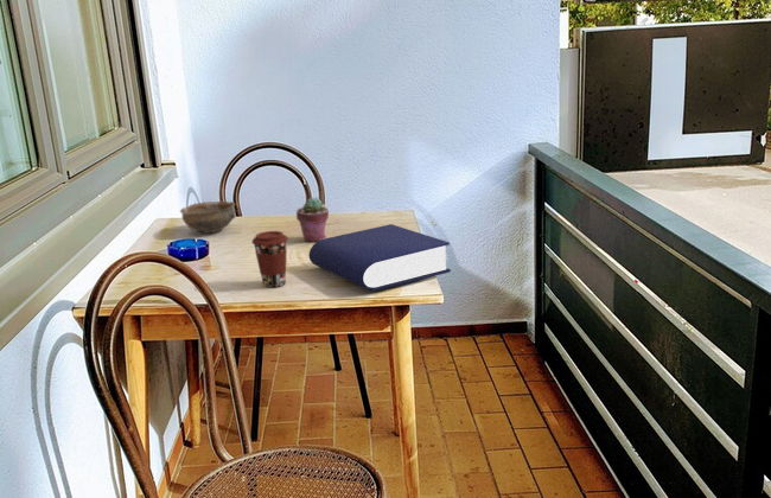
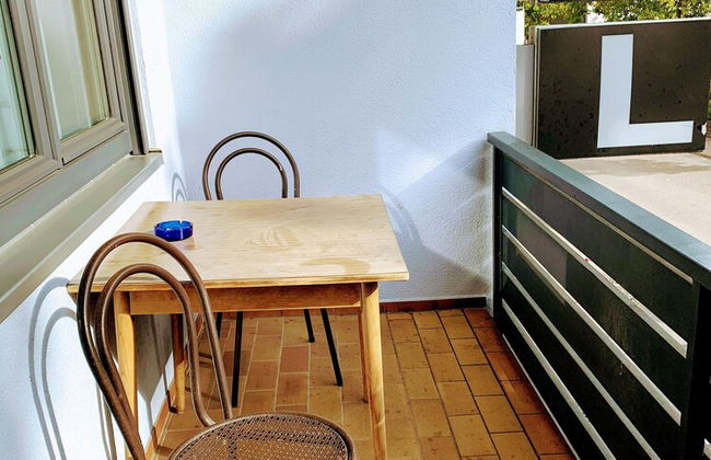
- bowl [179,200,237,234]
- book [308,223,452,292]
- coffee cup [250,230,289,288]
- potted succulent [295,197,330,243]
